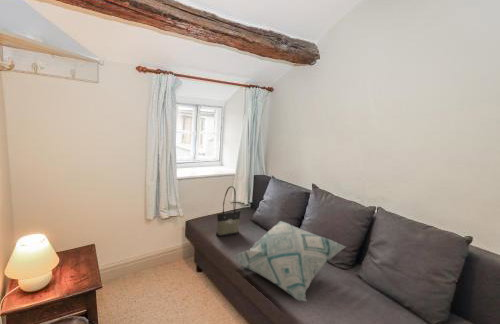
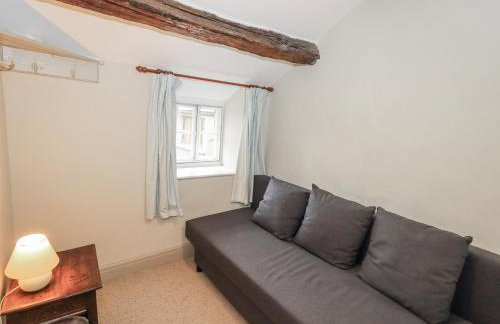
- decorative pillow [234,220,347,302]
- tote bag [215,185,241,237]
